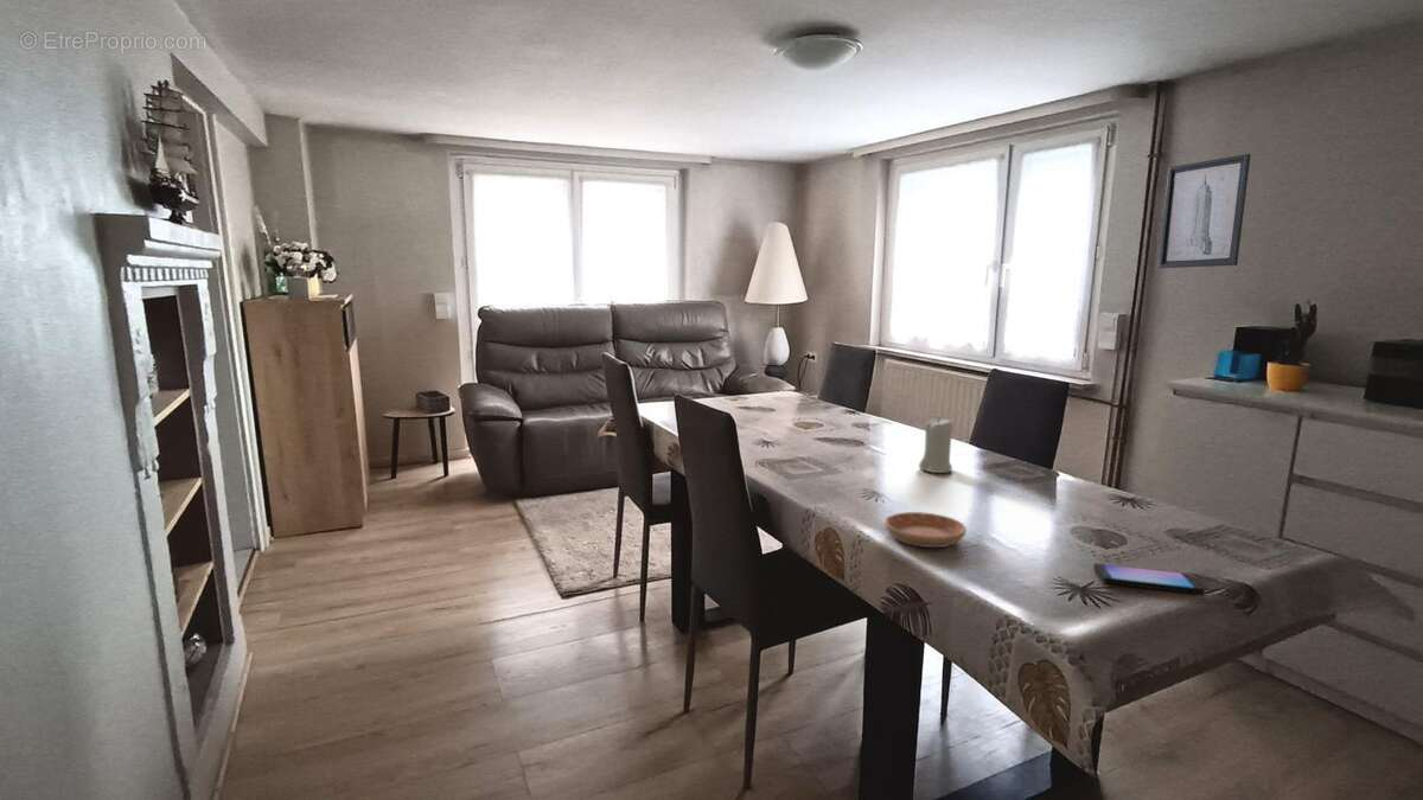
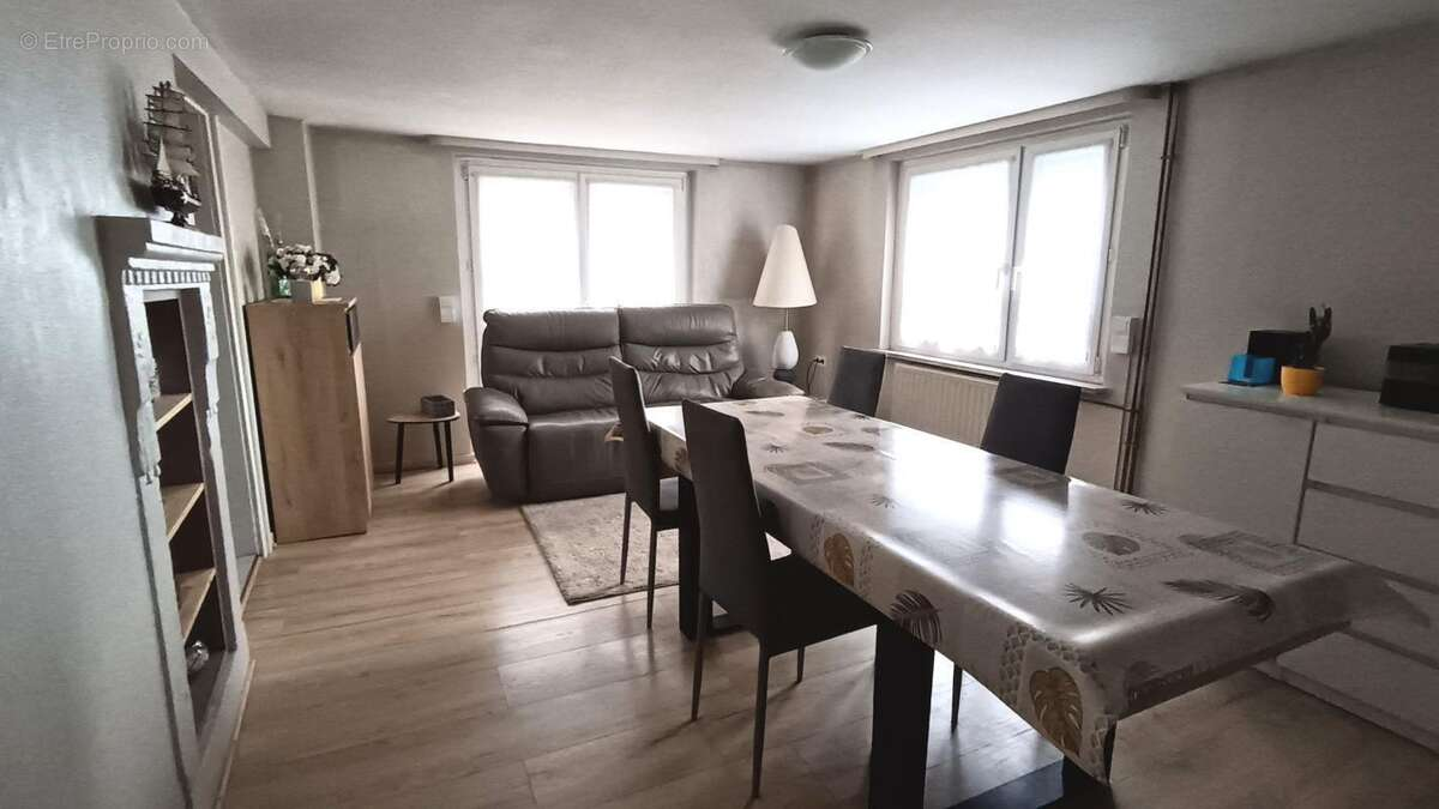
- wall art [1157,153,1251,269]
- smartphone [1092,562,1206,596]
- candle [918,417,953,474]
- saucer [883,511,968,549]
